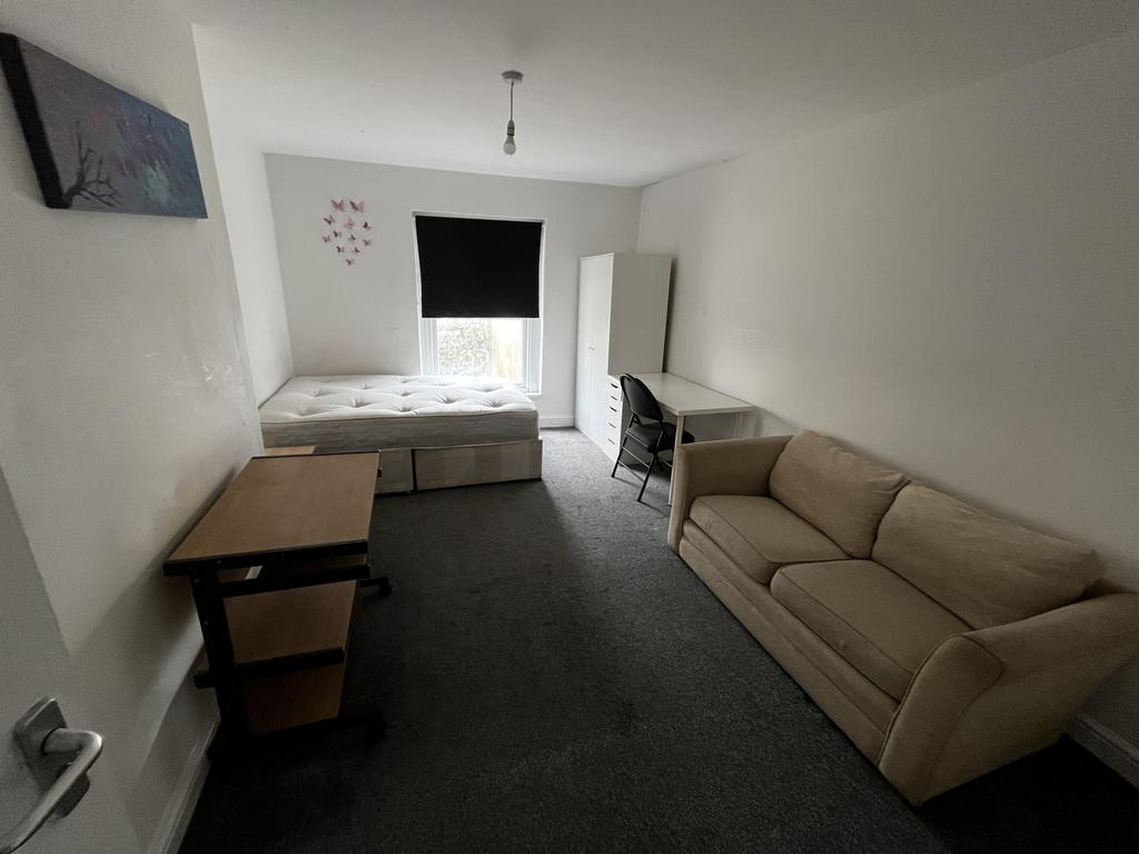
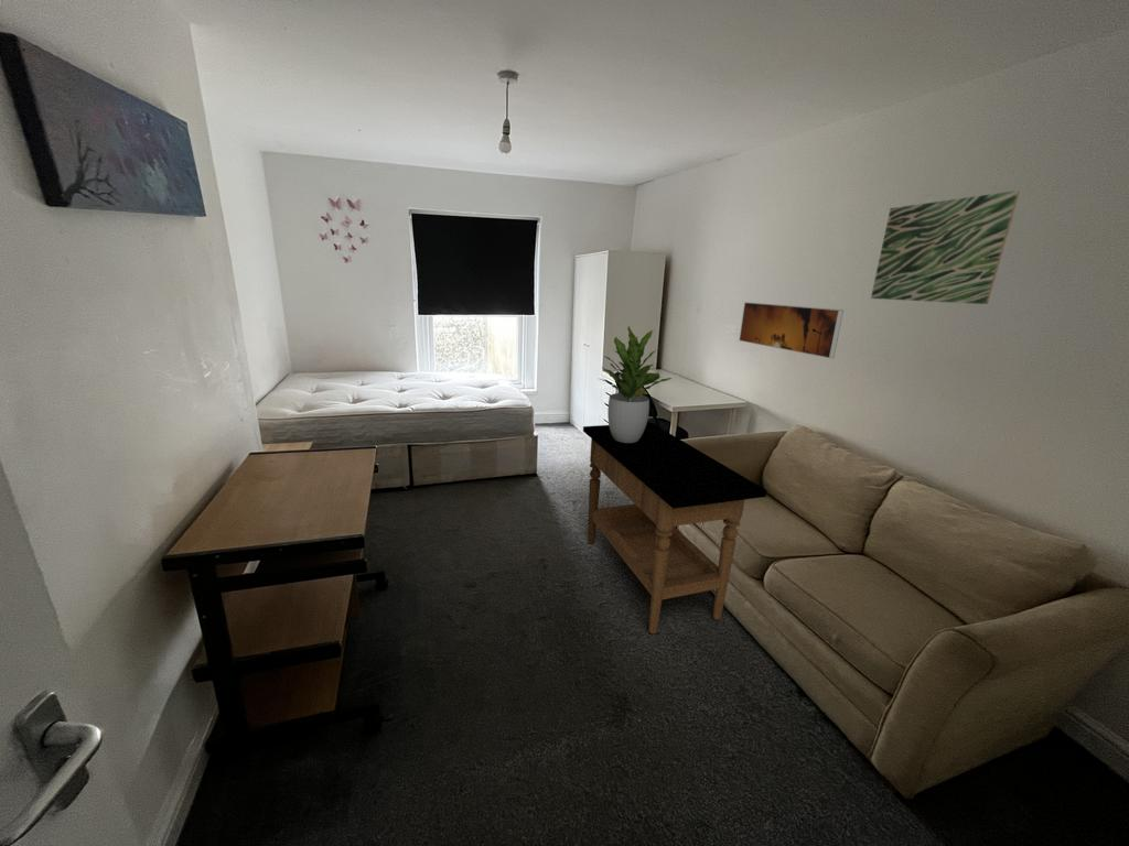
+ side table [582,421,767,634]
+ wall art [870,189,1021,305]
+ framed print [739,301,845,359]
+ potted plant [599,325,673,443]
